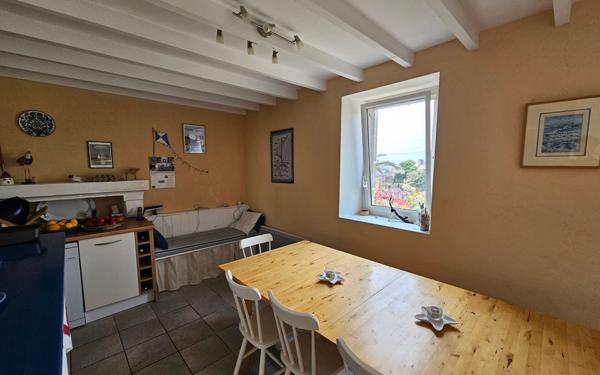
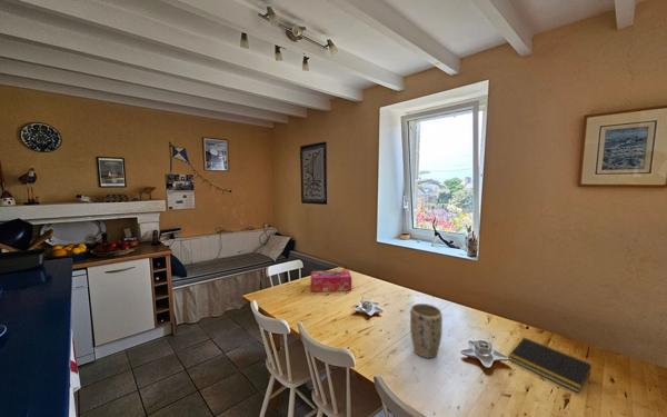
+ tissue box [310,269,352,294]
+ plant pot [409,302,444,359]
+ notepad [507,336,593,394]
